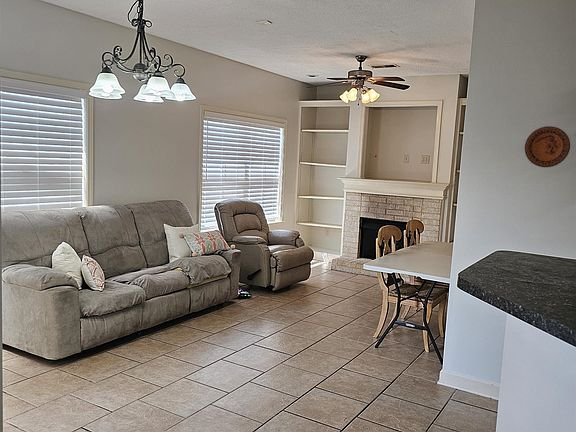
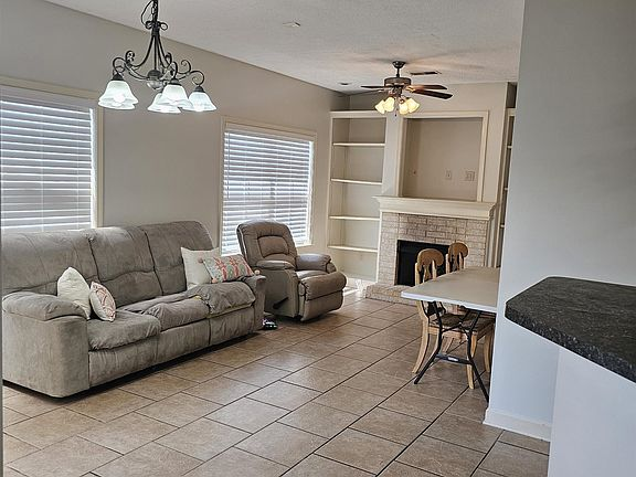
- decorative plate [524,125,571,168]
